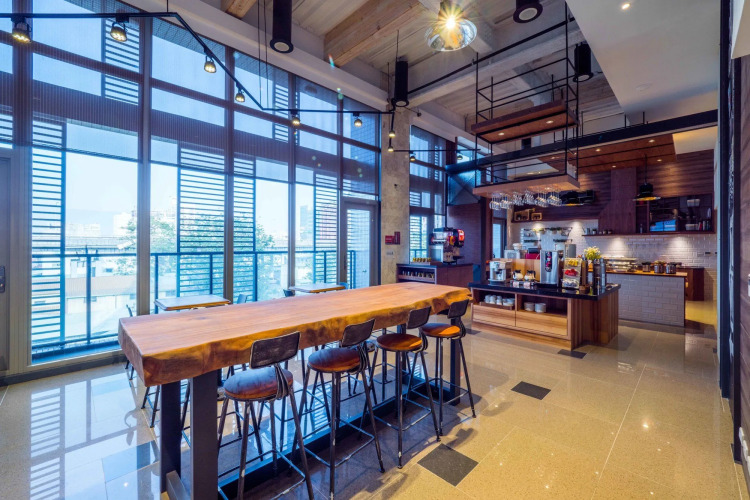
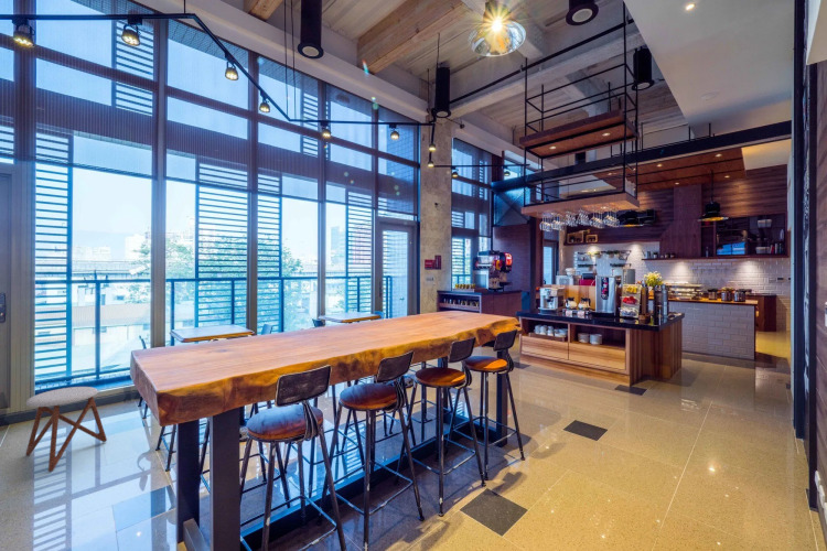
+ stool [24,386,108,473]
